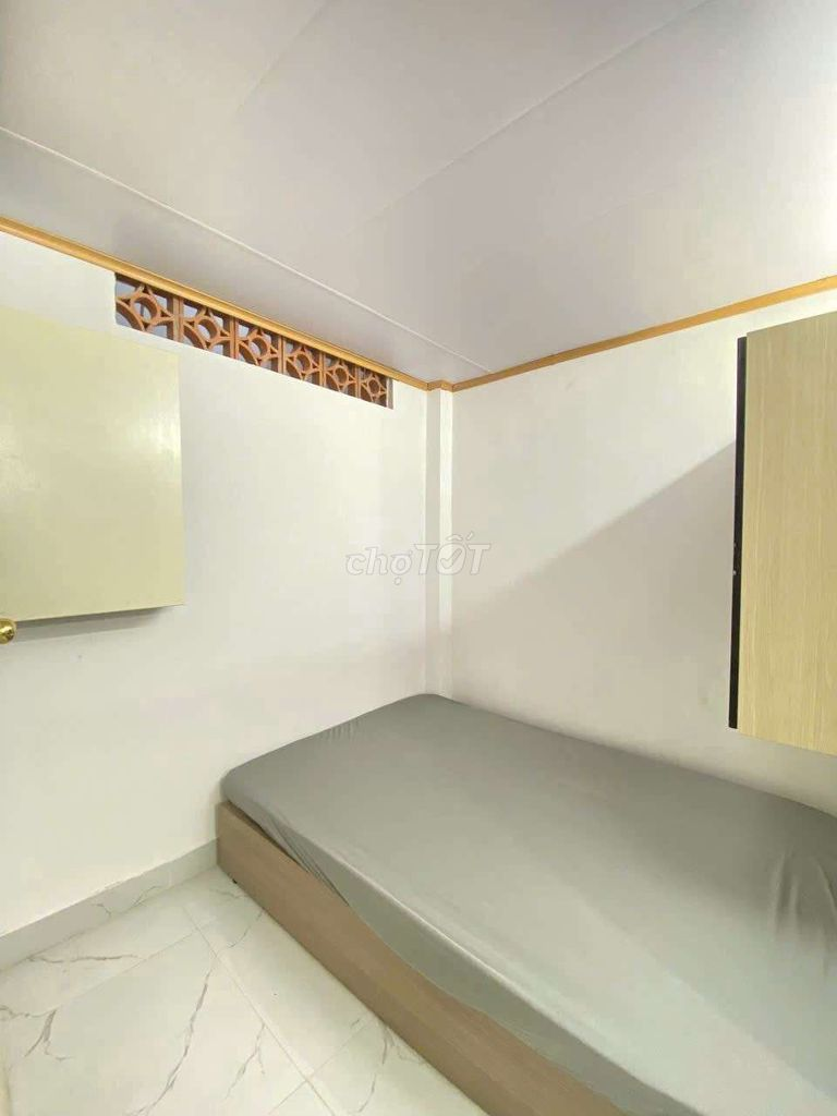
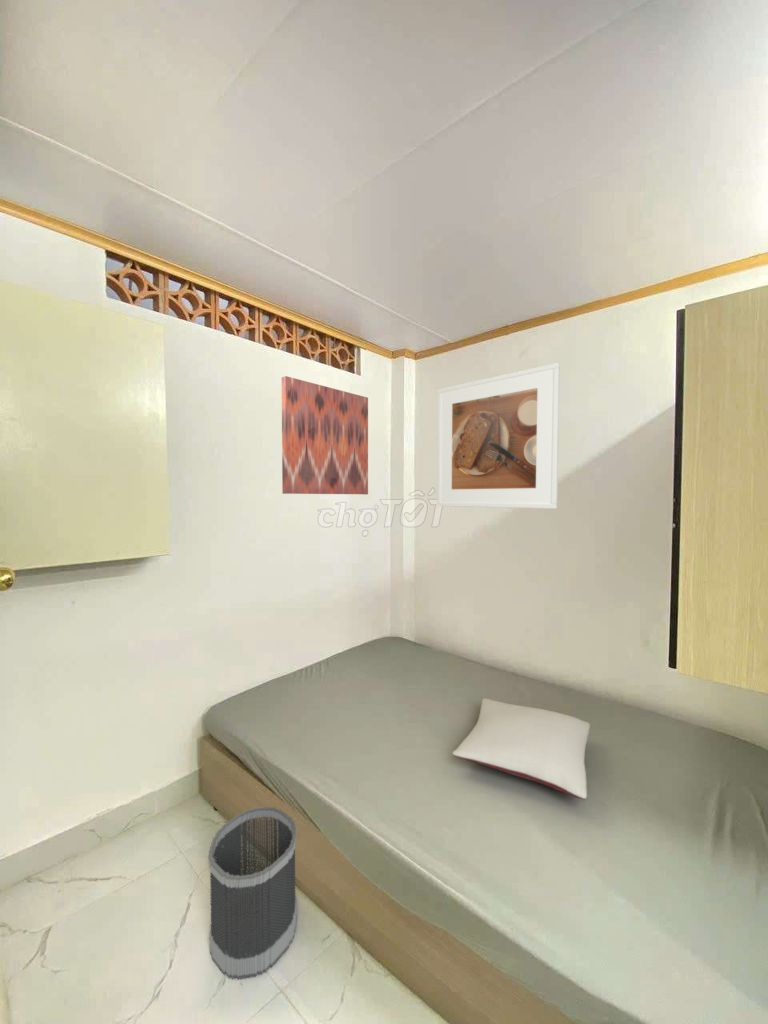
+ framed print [436,362,561,510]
+ pillow [451,697,591,800]
+ wall art [281,375,369,495]
+ wastebasket [207,806,298,981]
